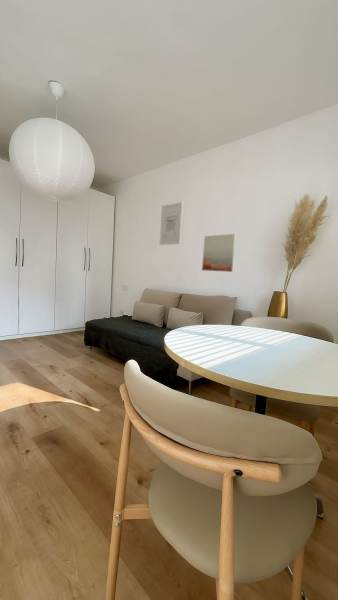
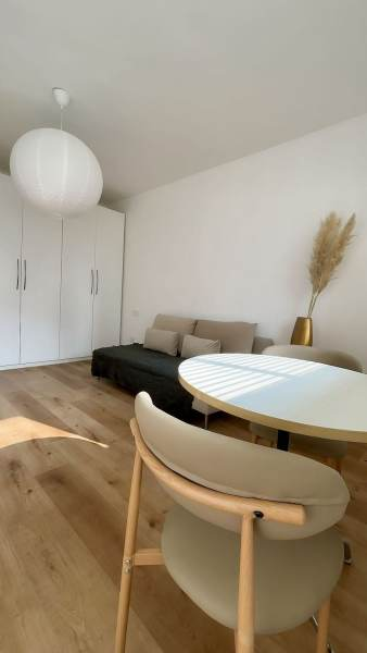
- wall art [201,233,237,273]
- wall art [159,201,184,246]
